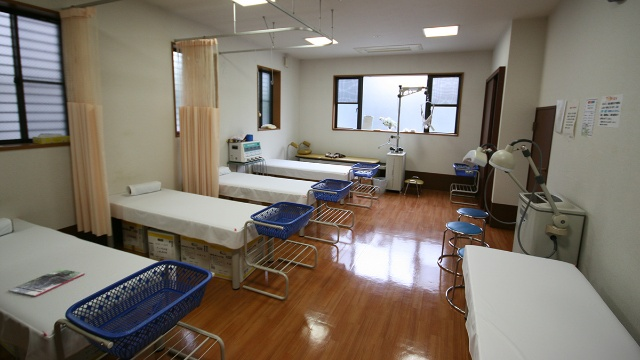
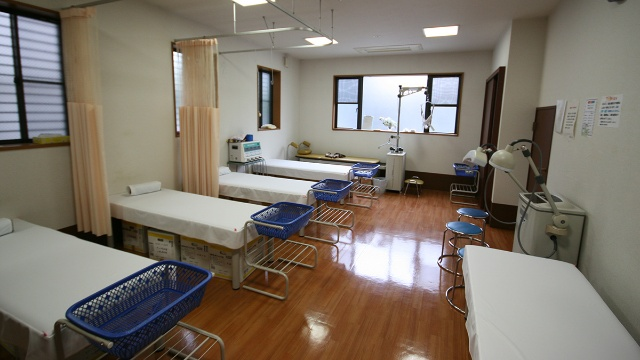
- magazine [8,268,86,297]
